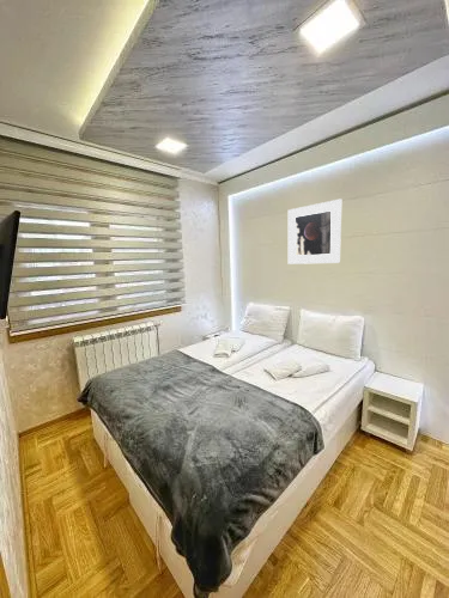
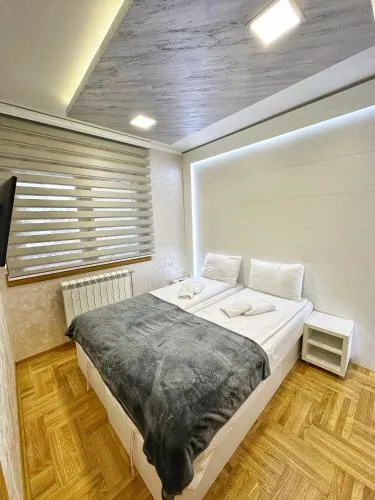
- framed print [287,197,342,266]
